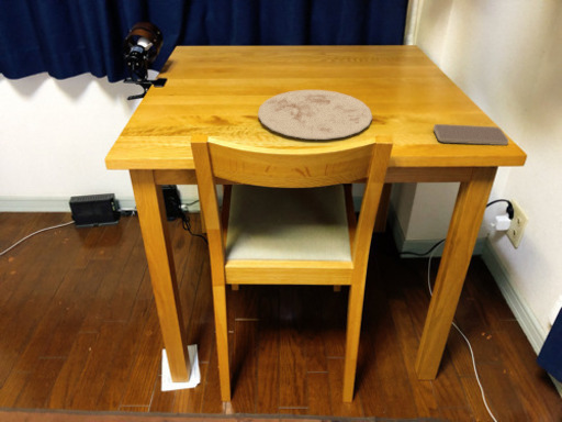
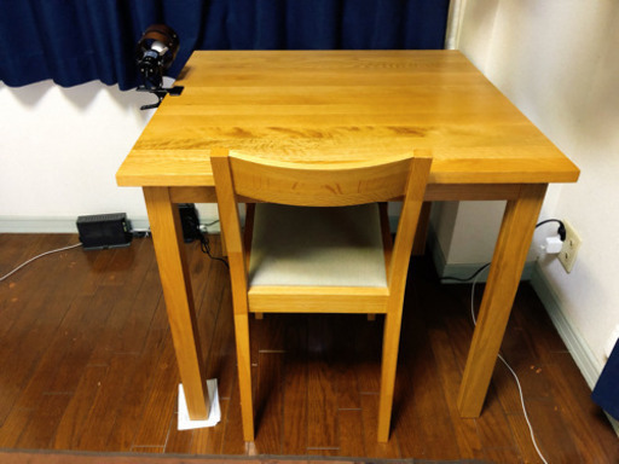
- plate [257,89,373,141]
- smartphone [432,123,509,146]
